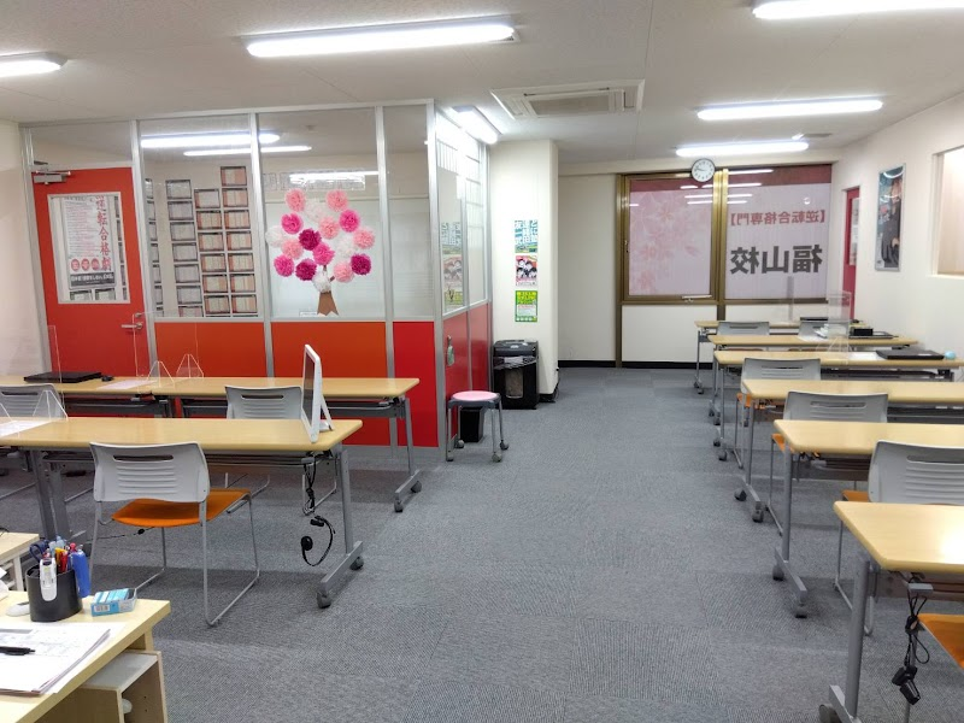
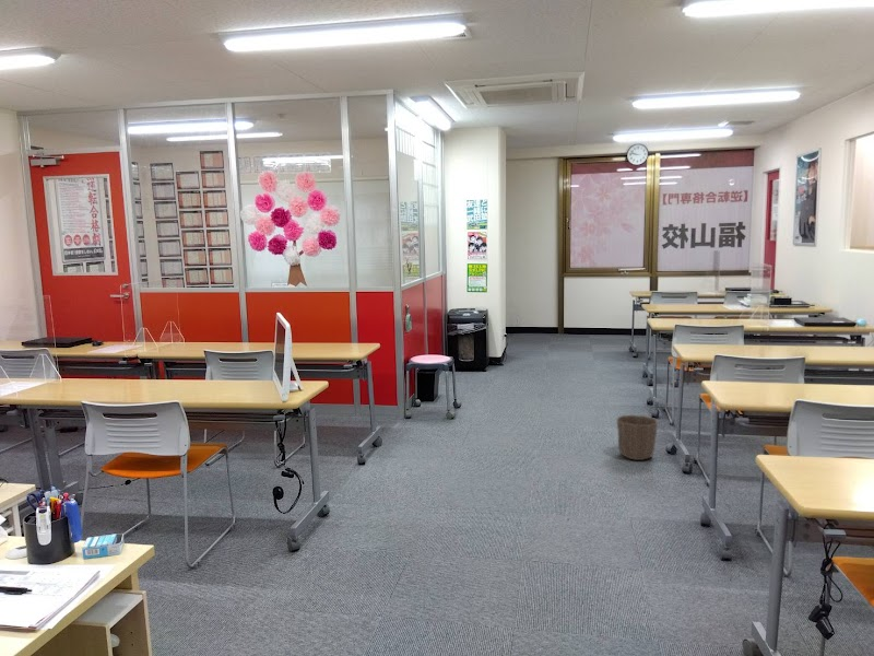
+ waste basket [616,414,659,461]
